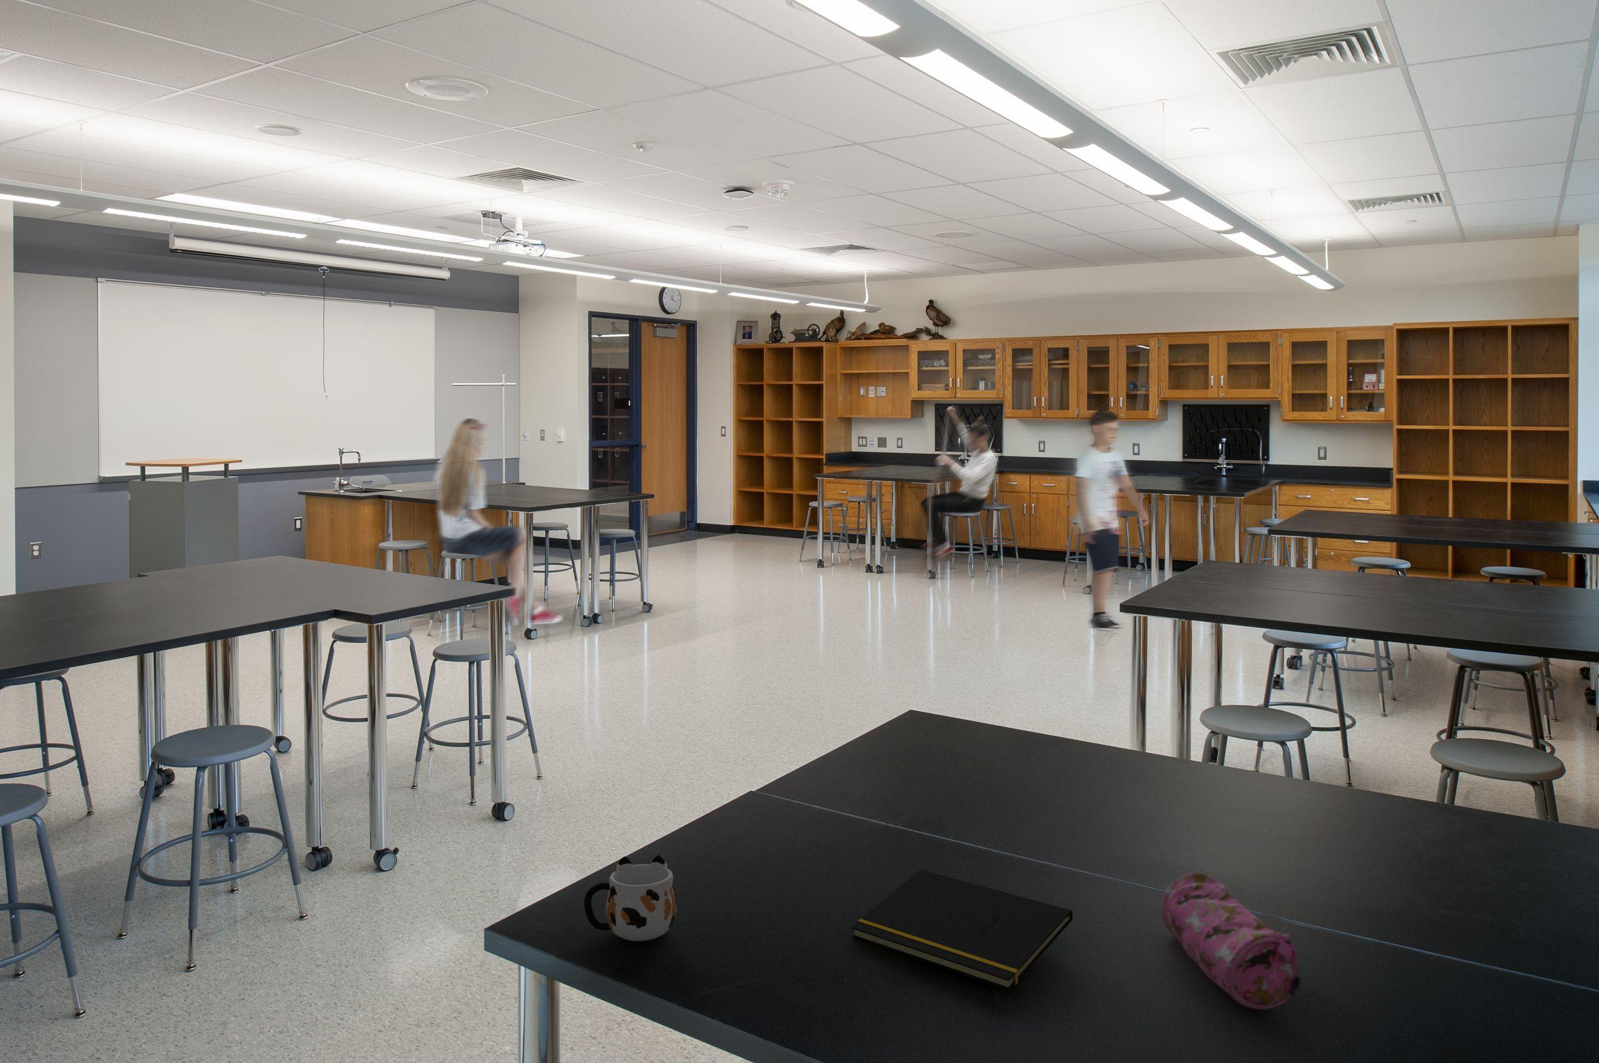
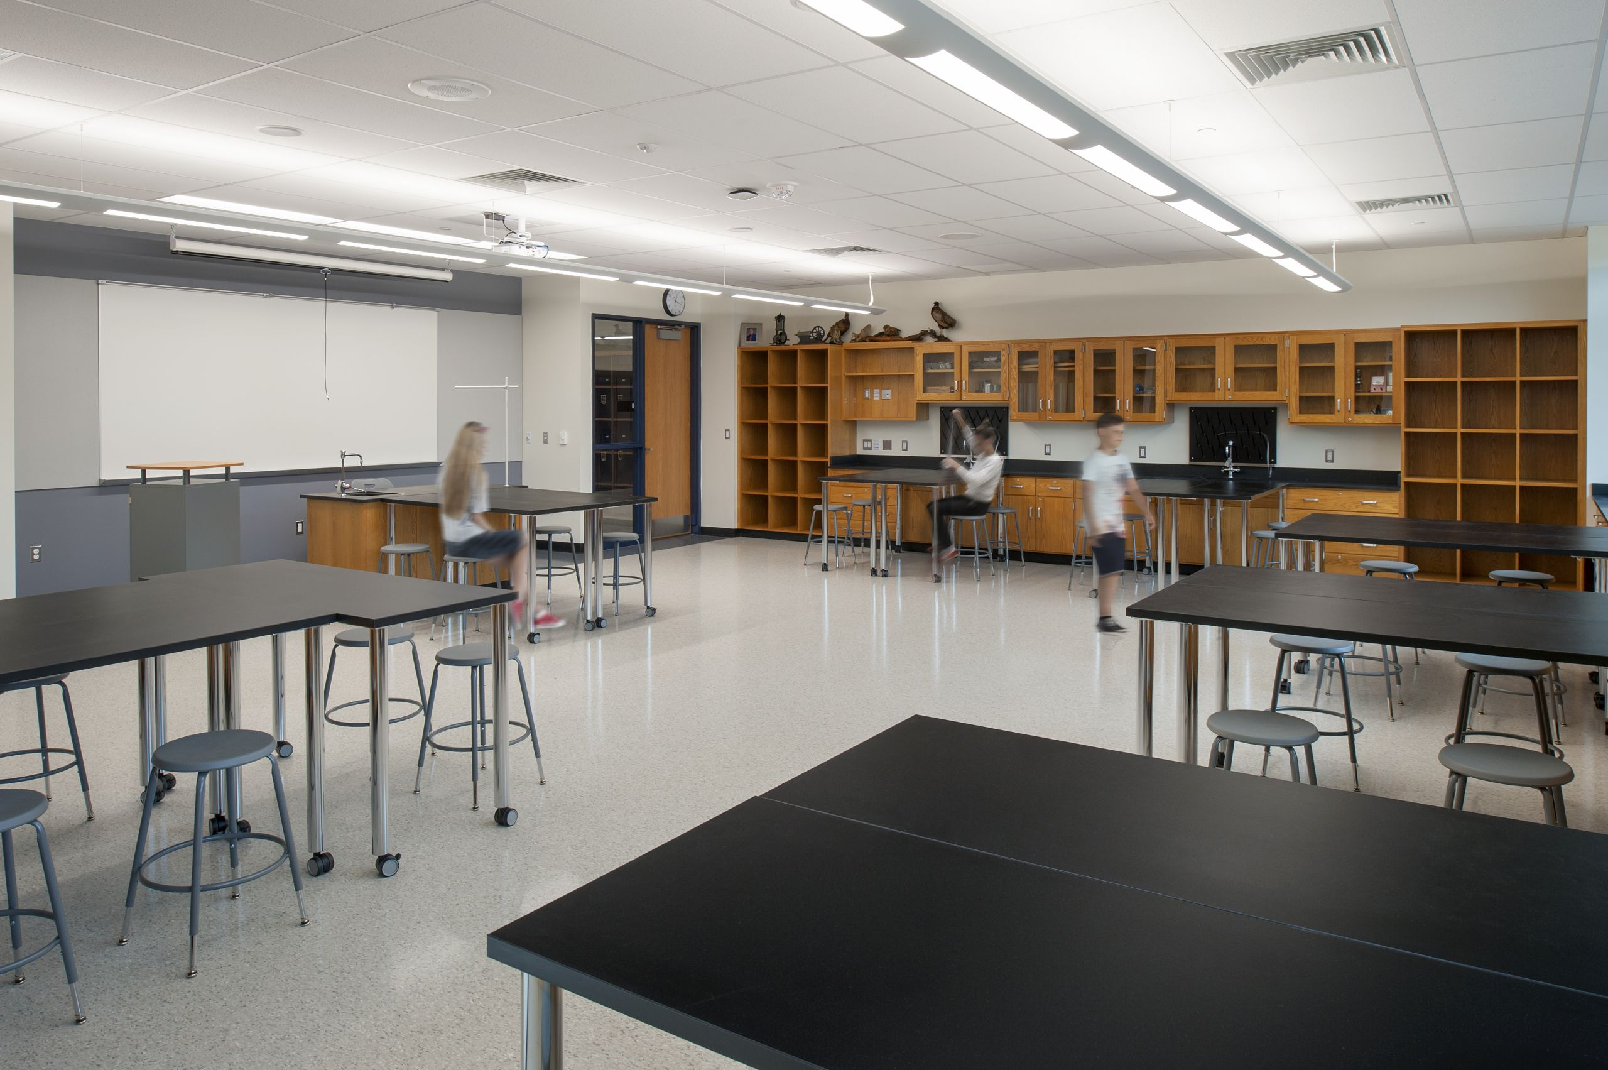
- pencil case [1162,872,1302,1010]
- mug [583,854,678,942]
- notepad [851,868,1073,991]
